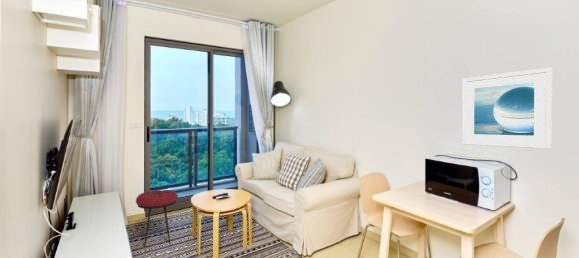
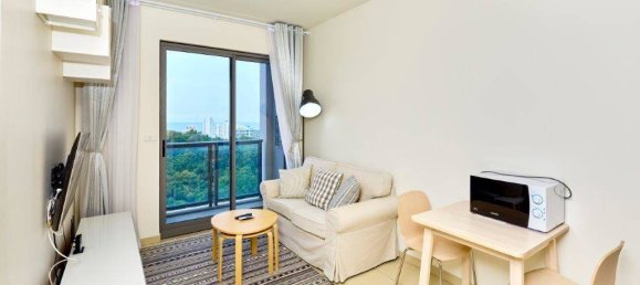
- stool [135,189,179,247]
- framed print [461,66,553,150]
